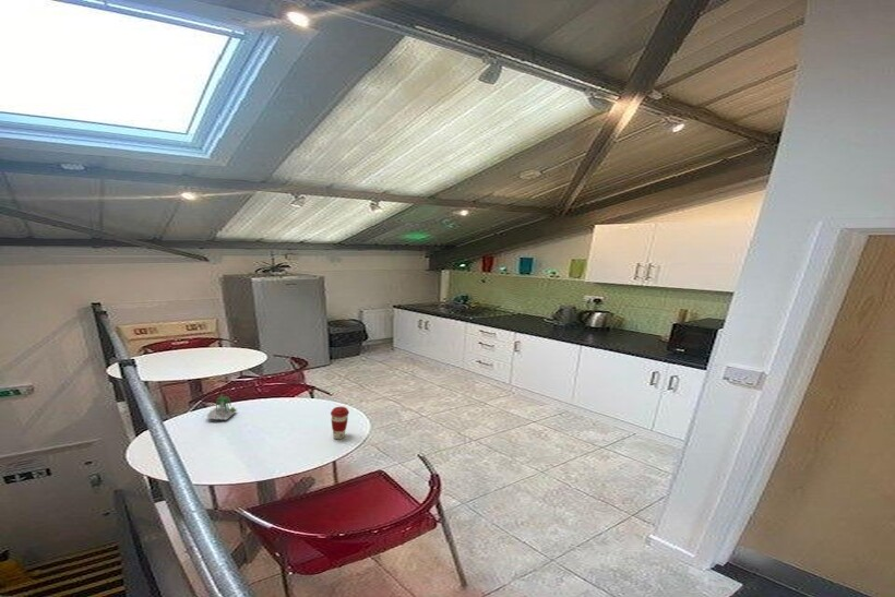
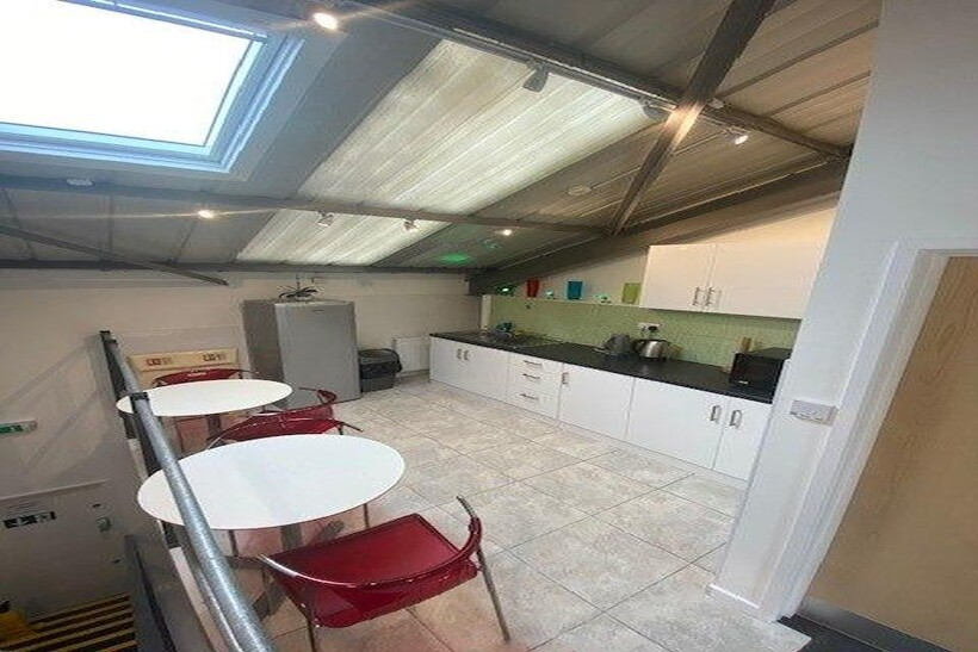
- coffee cup [330,406,350,440]
- flower [206,394,238,421]
